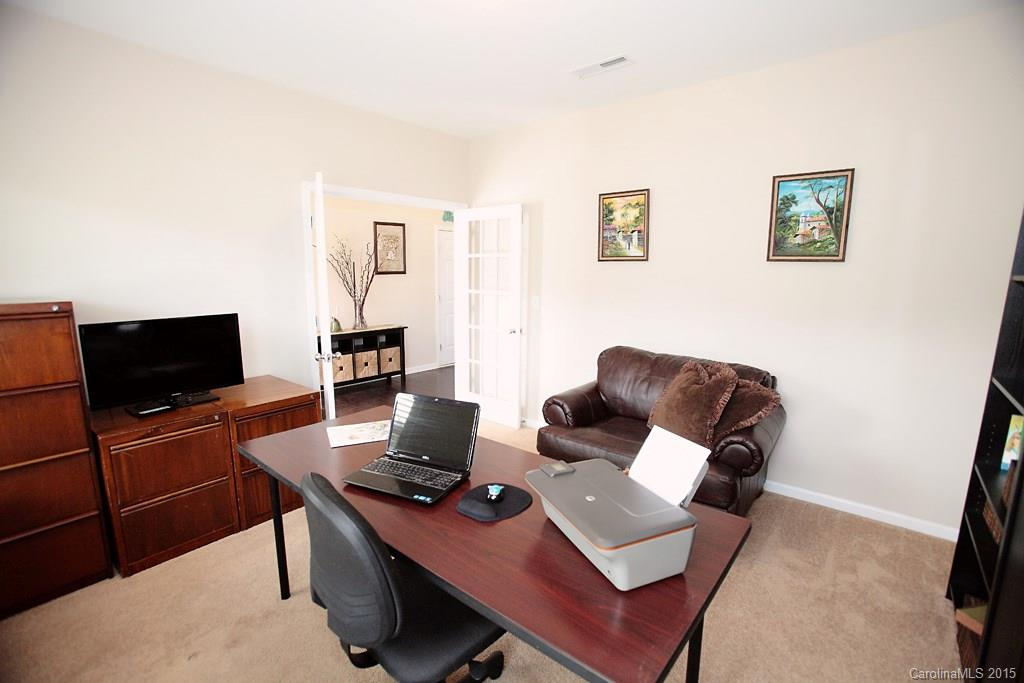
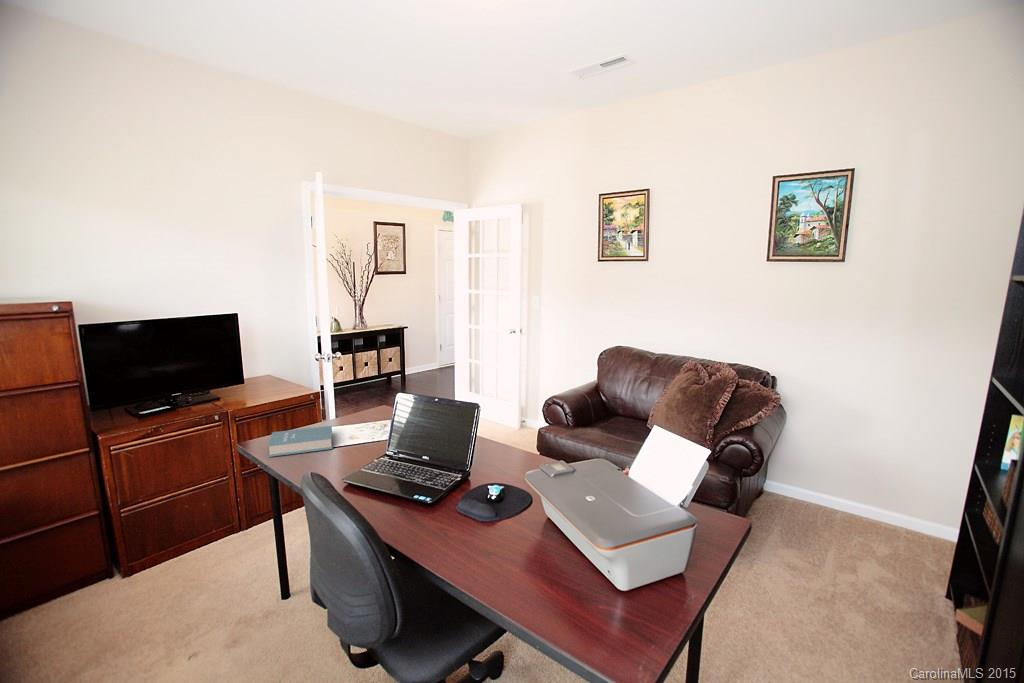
+ book [267,425,333,458]
